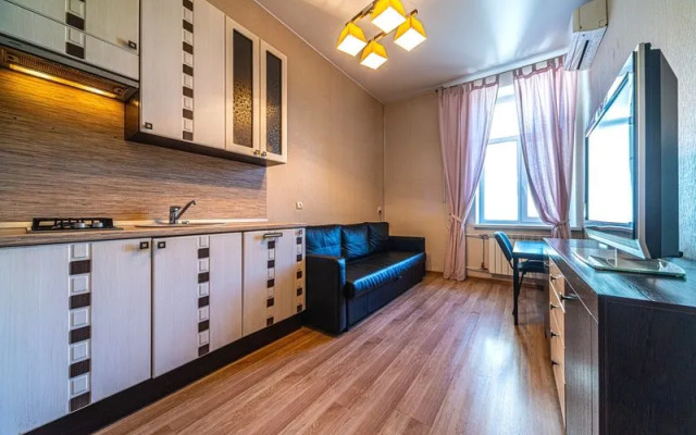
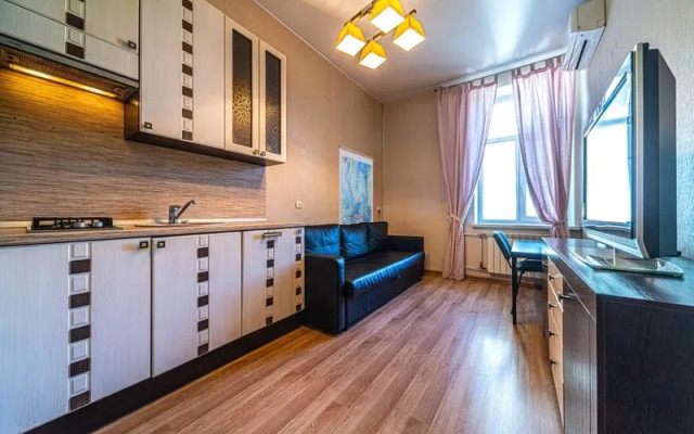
+ wall art [337,144,375,226]
